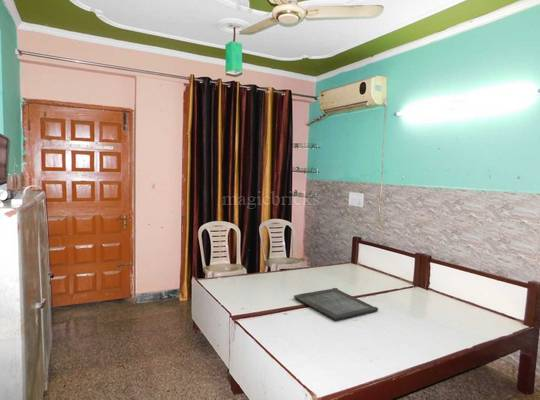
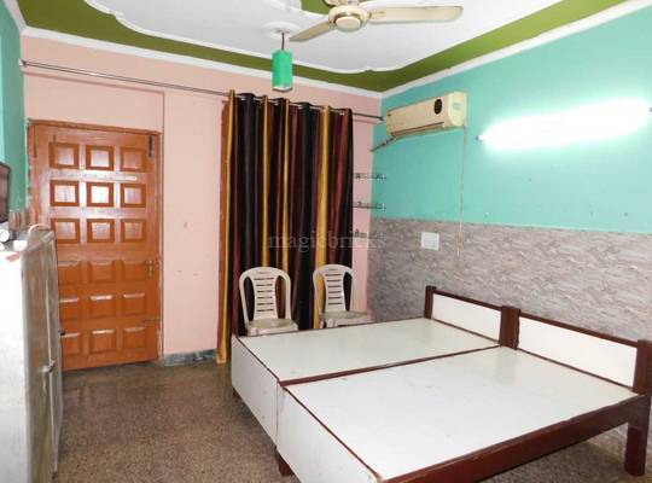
- serving tray [293,287,379,321]
